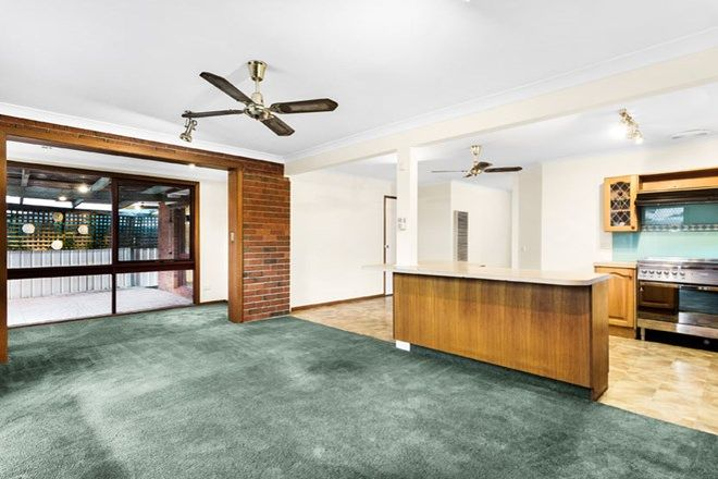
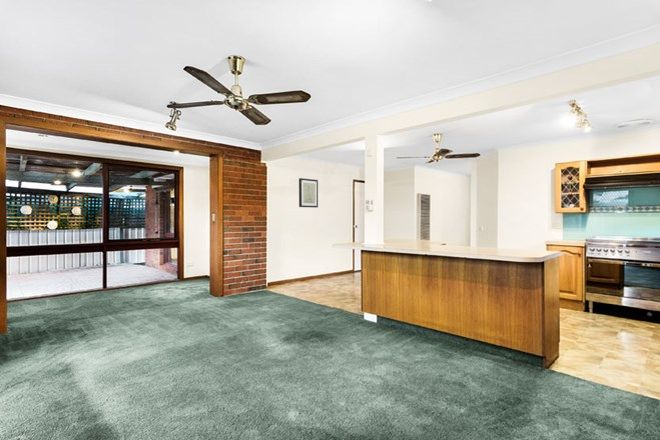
+ wall art [298,177,319,209]
